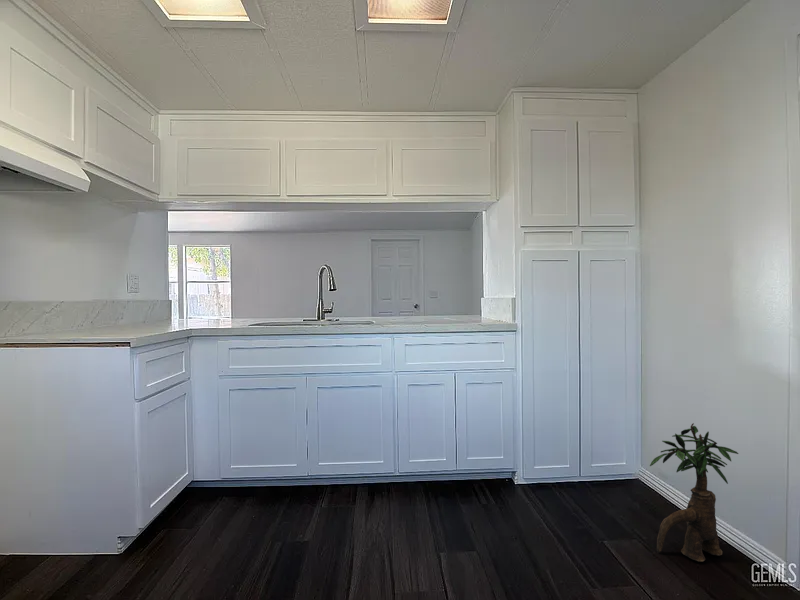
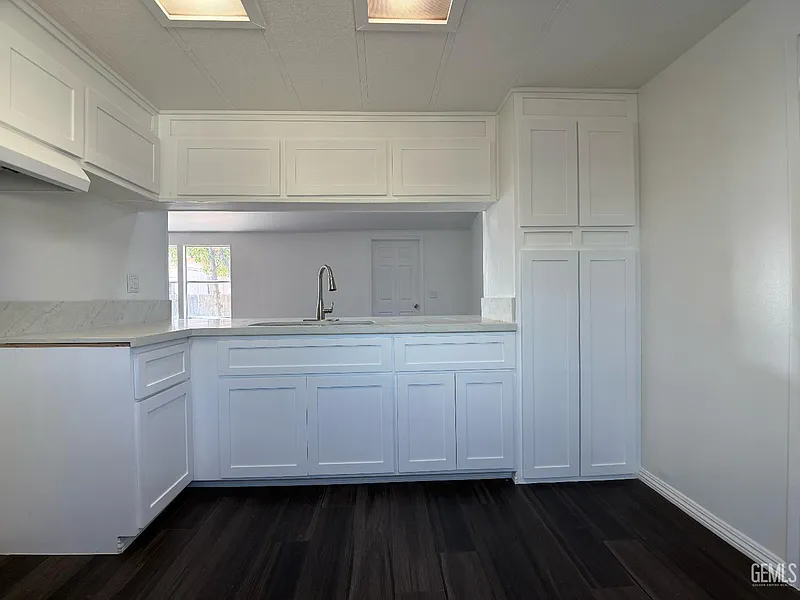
- decorative plant [649,422,739,562]
